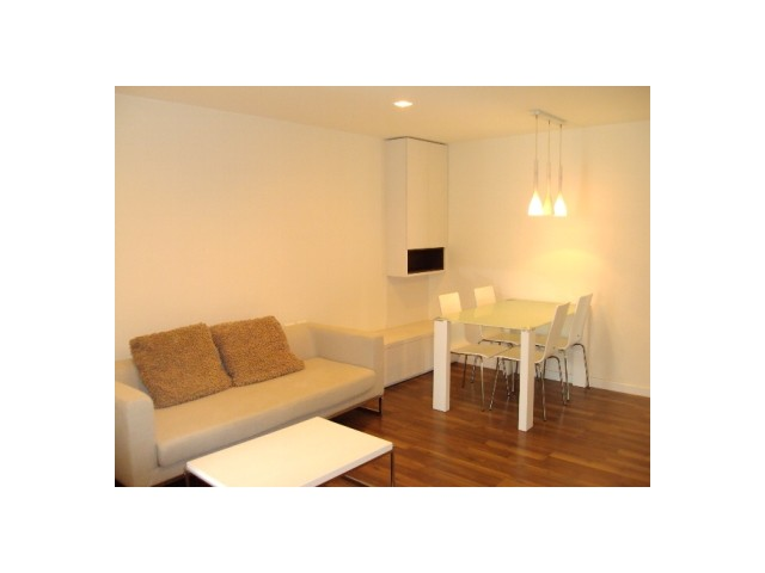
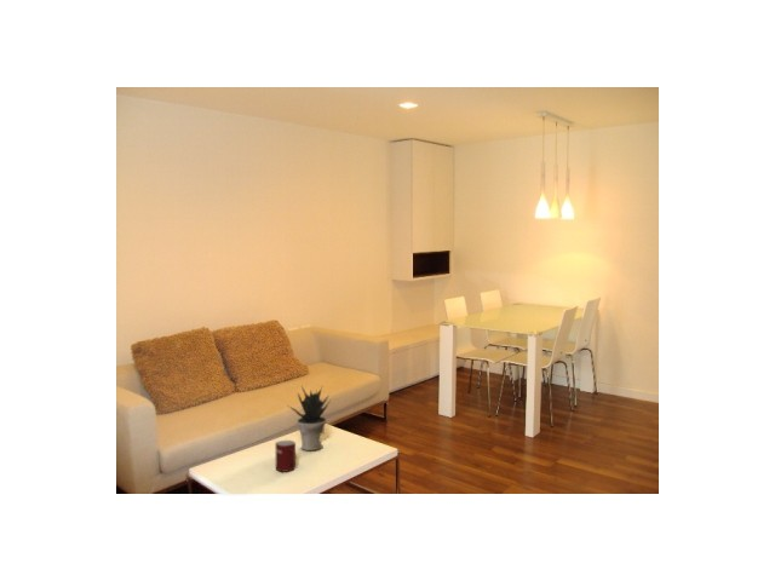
+ potted plant [288,384,332,451]
+ mug [274,439,297,473]
